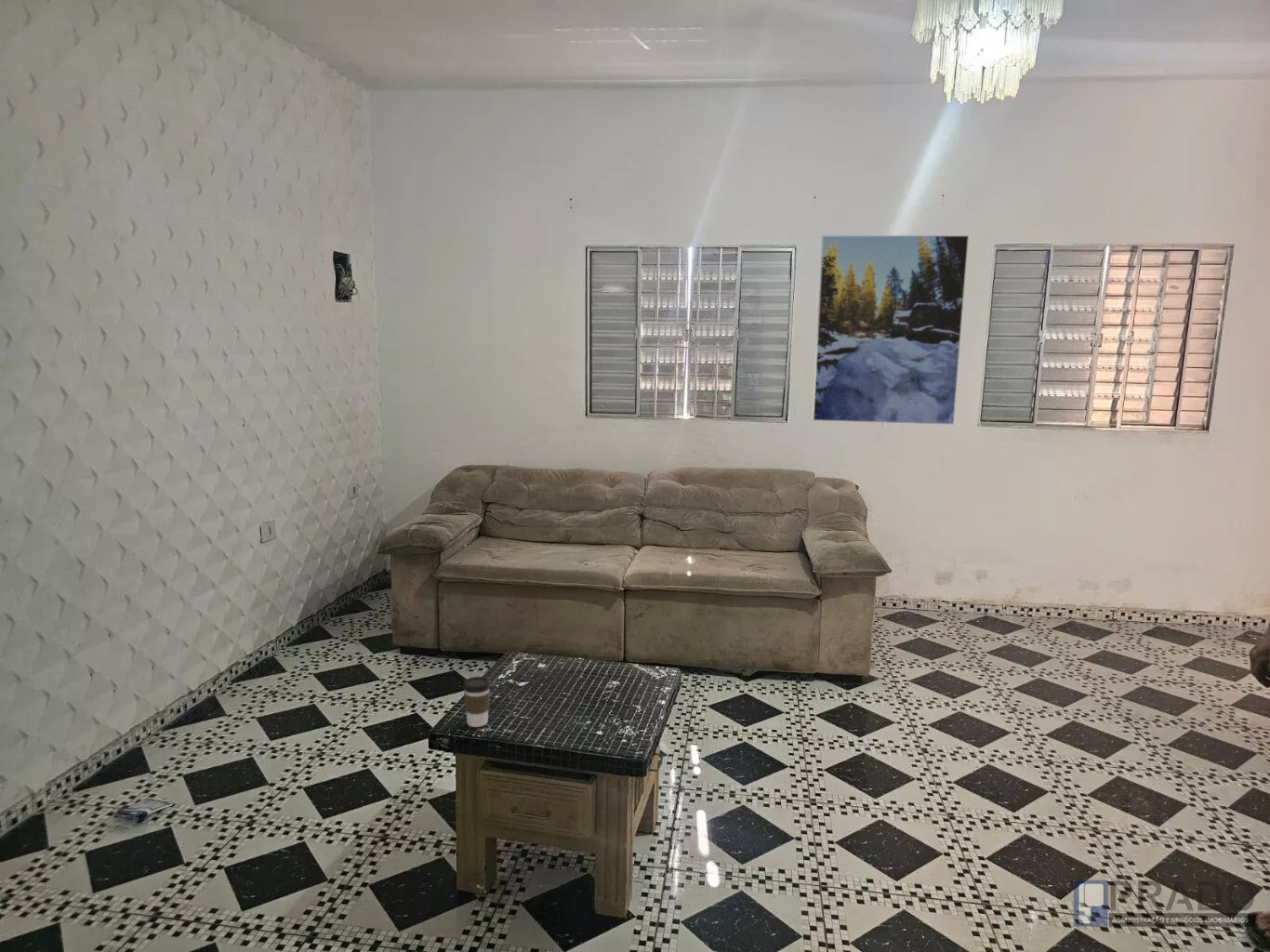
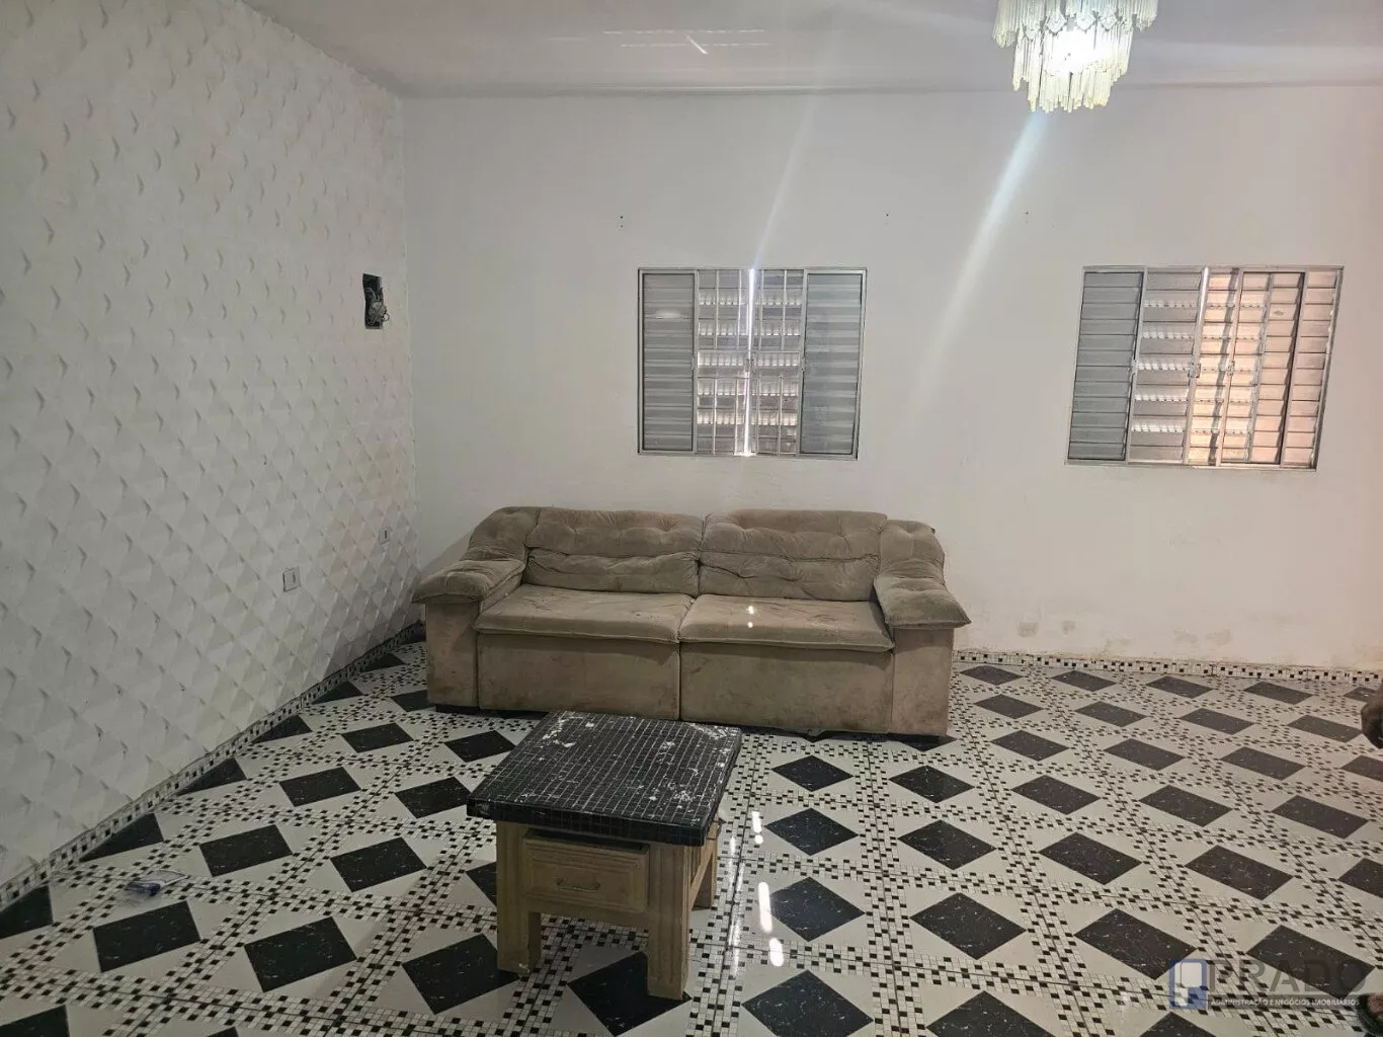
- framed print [812,234,970,426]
- coffee cup [462,676,492,728]
